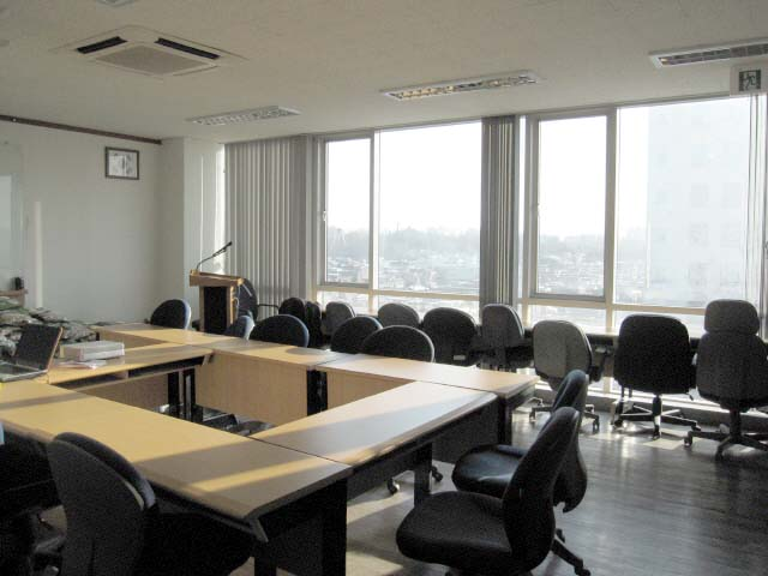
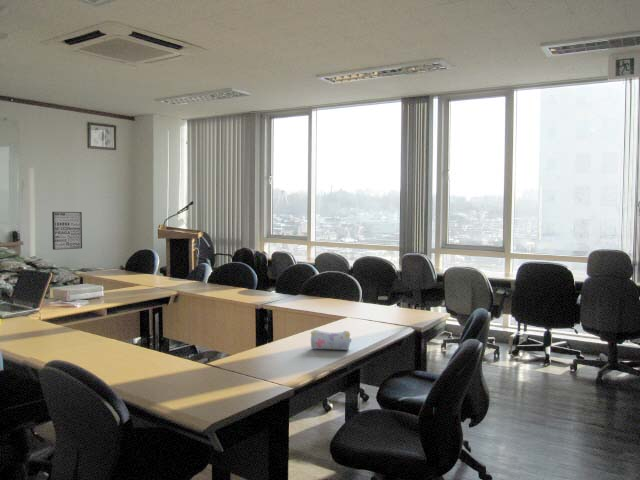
+ wall art [51,211,83,251]
+ pencil case [310,329,352,351]
